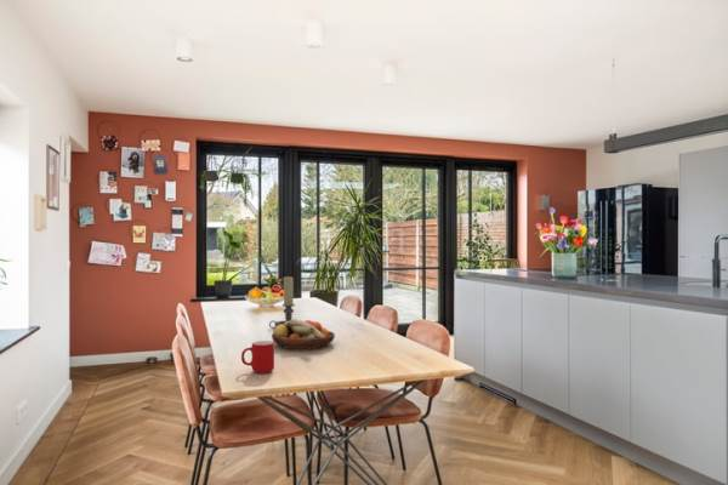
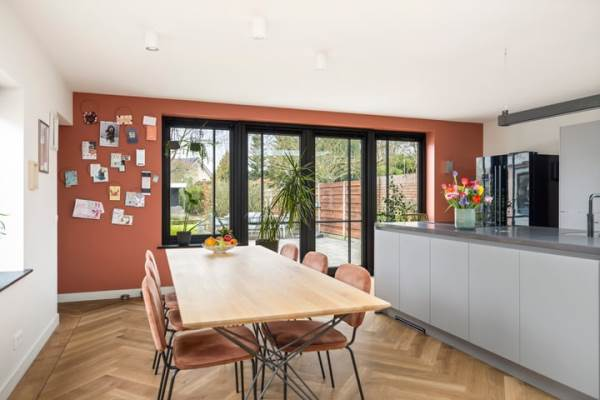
- candle holder [268,275,296,330]
- cup [240,340,275,373]
- fruit bowl [271,318,336,350]
